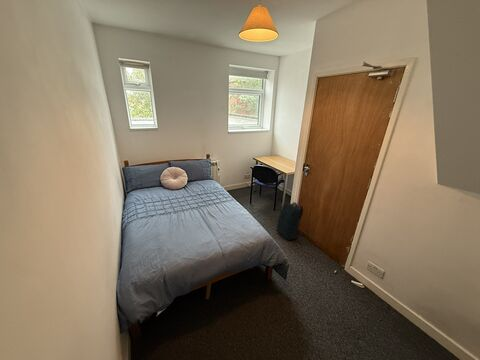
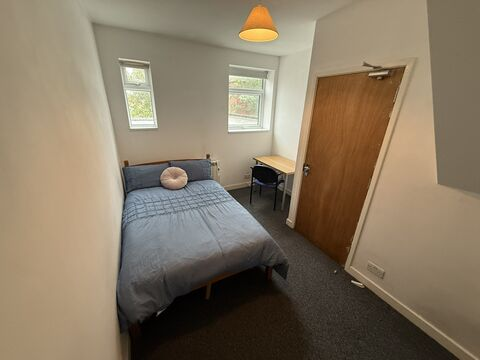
- backpack [276,201,304,241]
